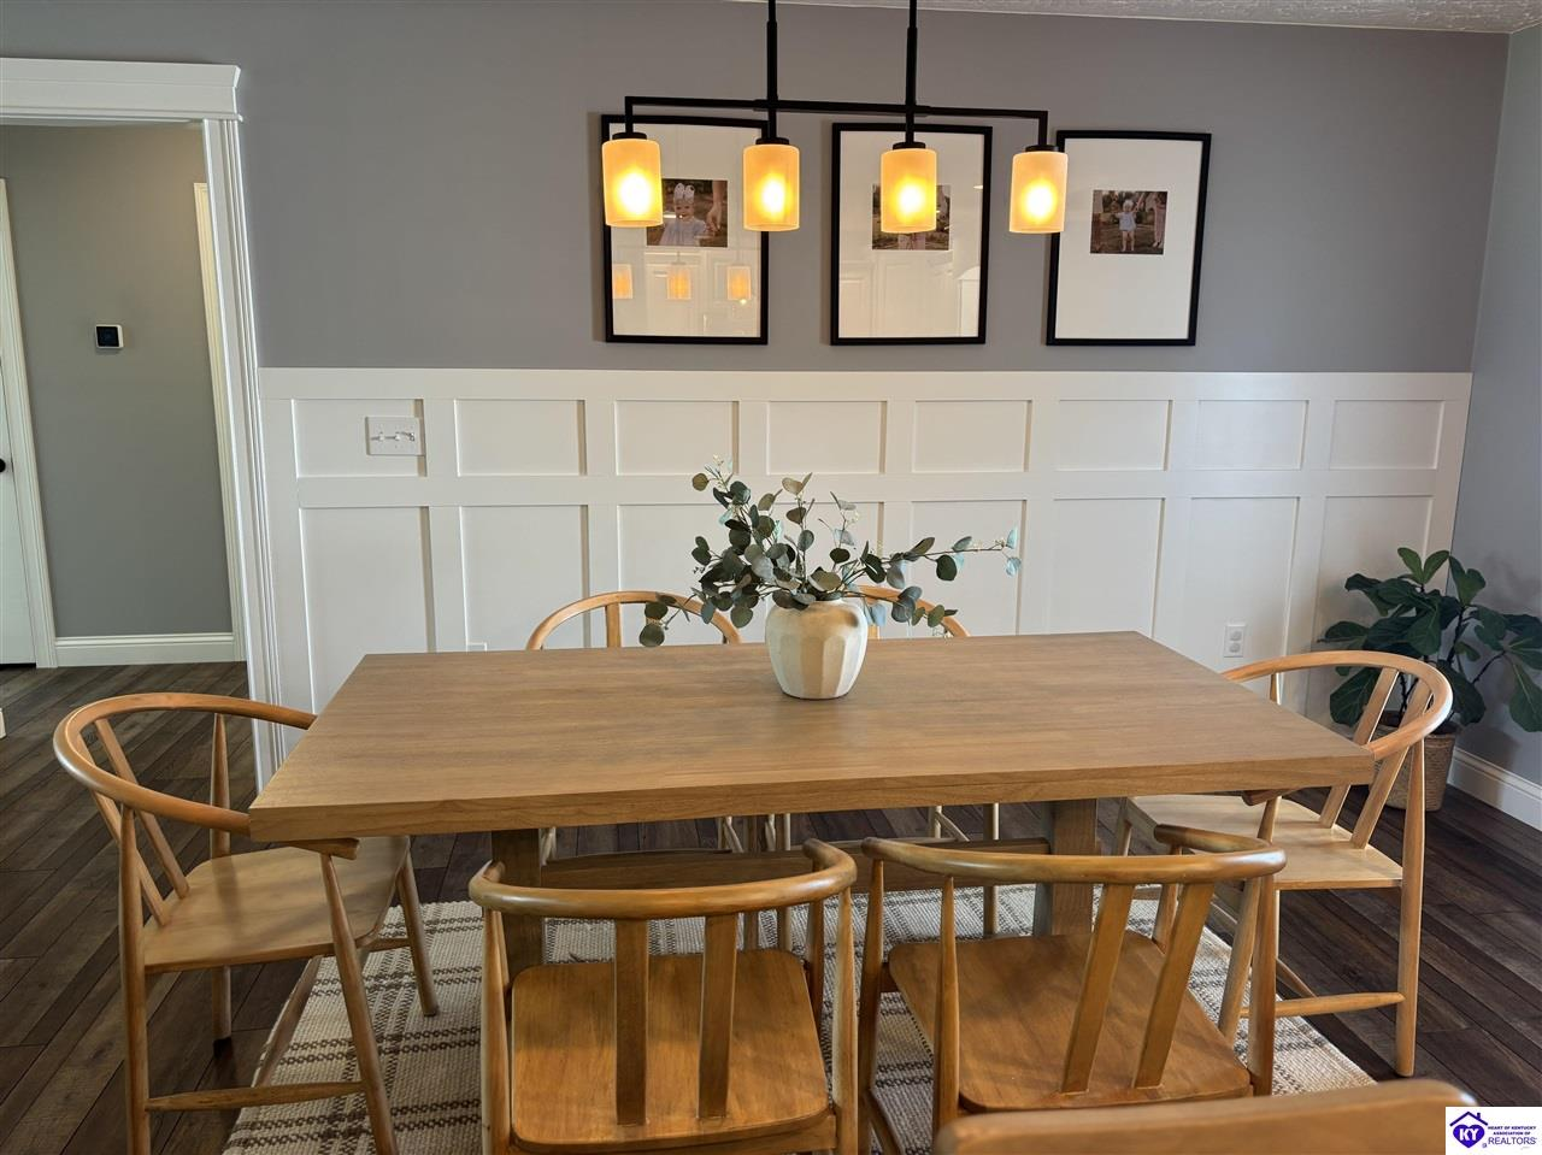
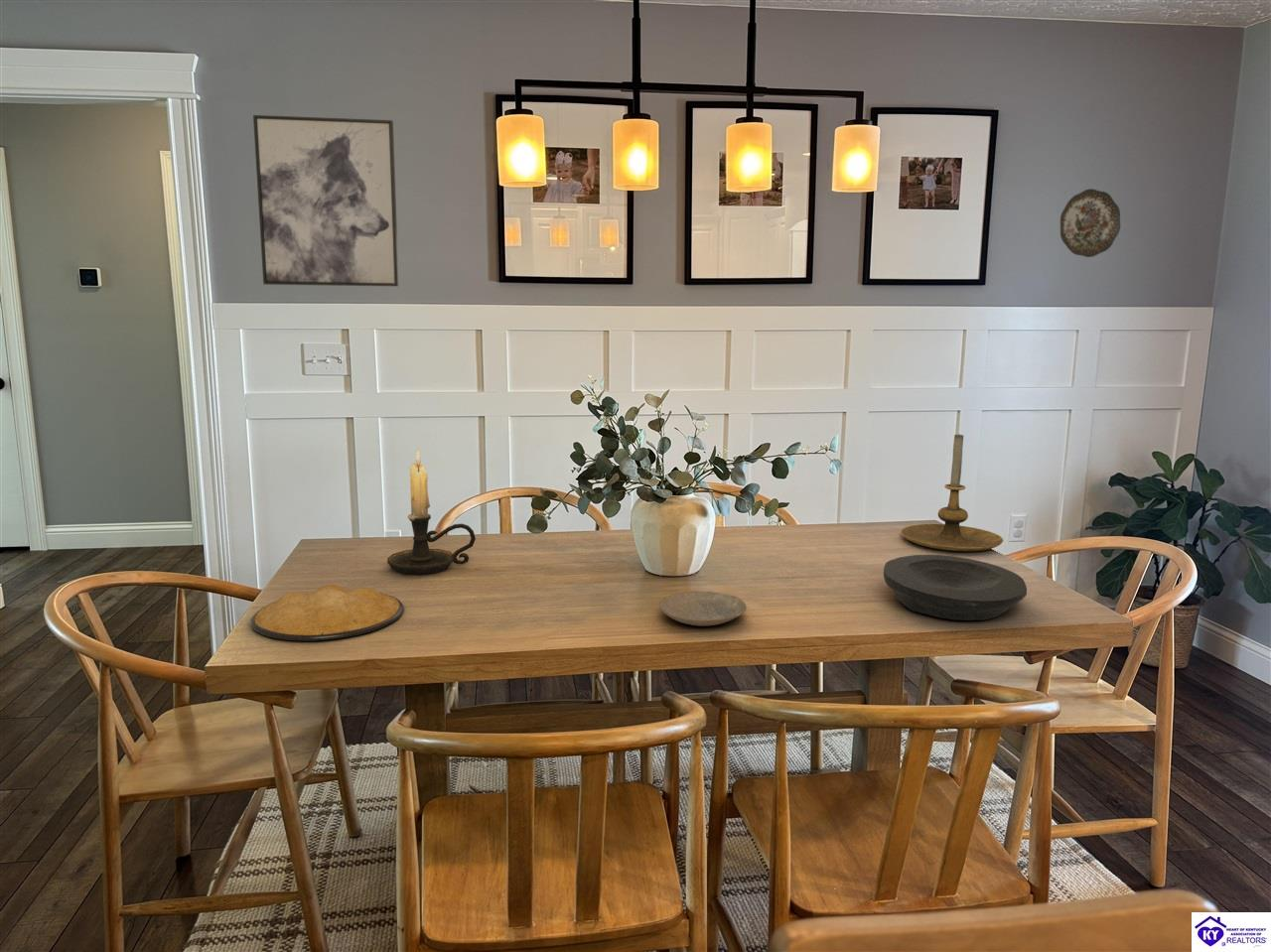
+ plate [250,584,405,642]
+ wall art [252,114,400,288]
+ plate [658,590,748,627]
+ decorative plate [1059,188,1121,258]
+ plate [883,554,1028,621]
+ candle holder [386,447,477,576]
+ candle holder [901,434,1004,552]
